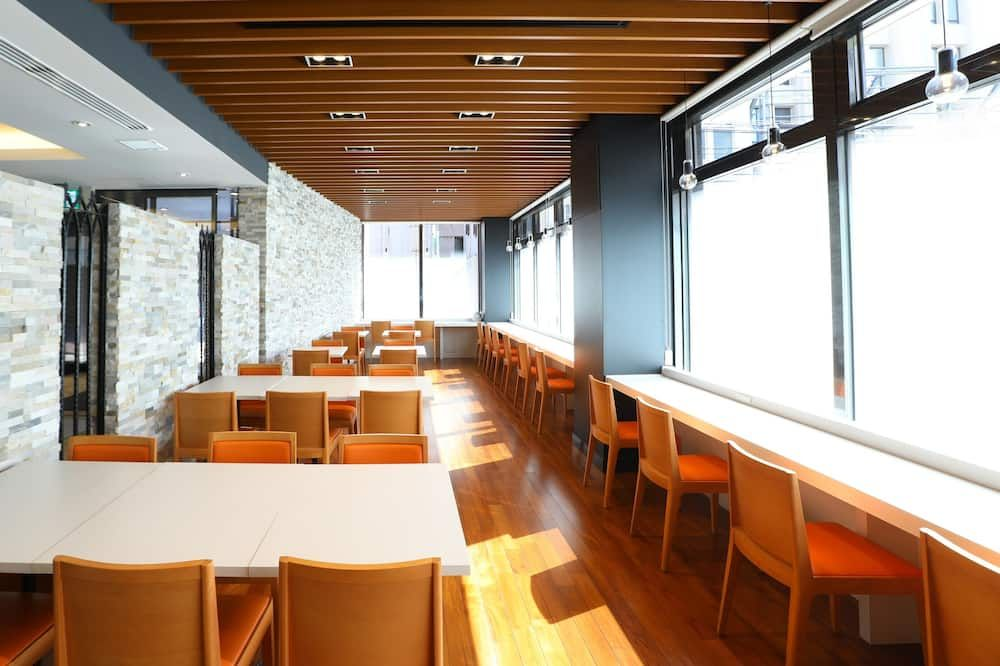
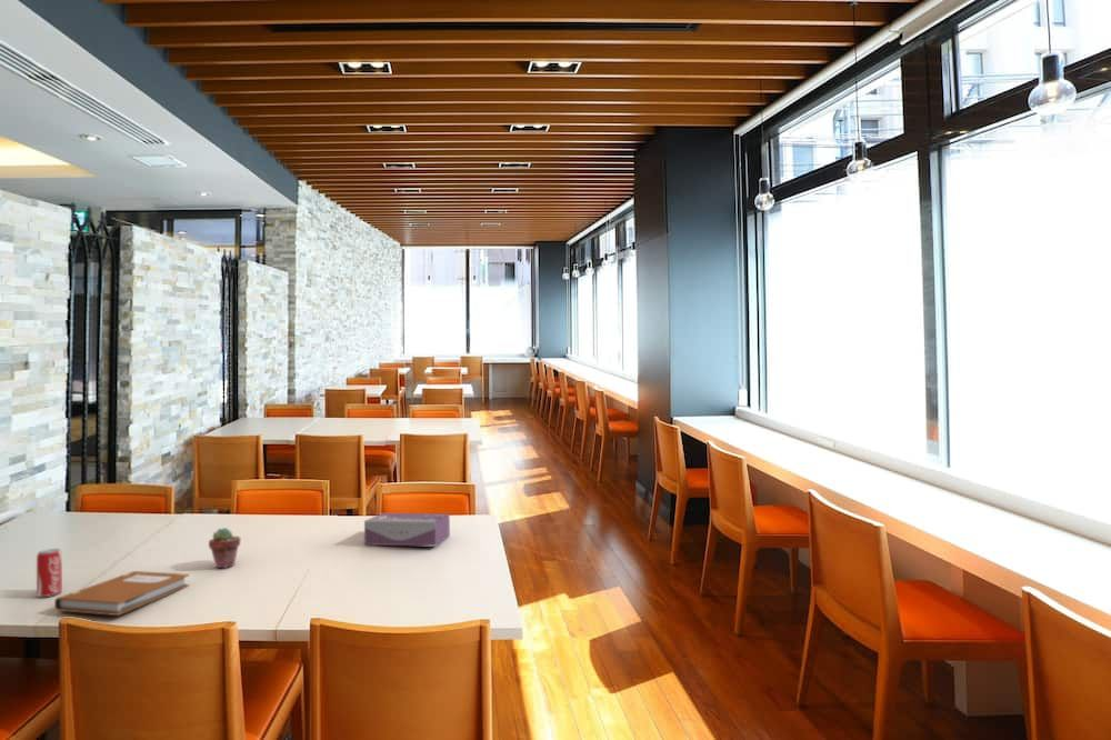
+ notebook [53,570,190,617]
+ potted succulent [208,527,241,569]
+ beverage can [36,548,63,598]
+ tissue box [363,512,451,548]
